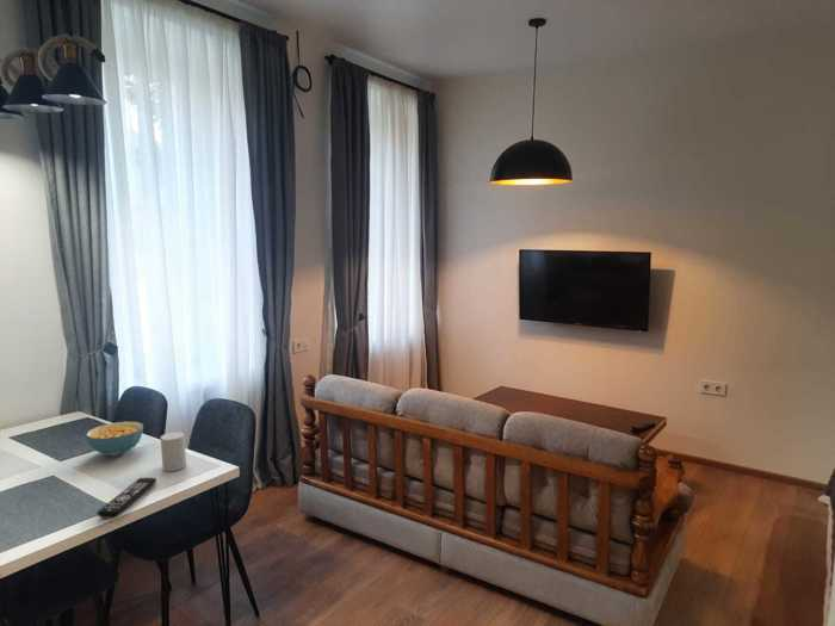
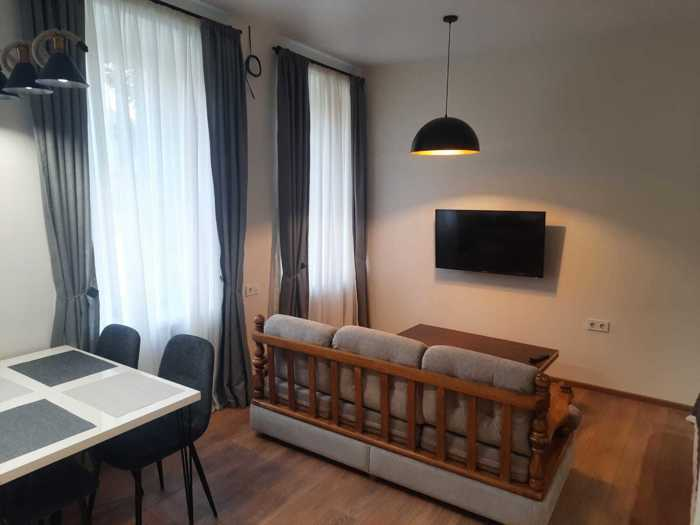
- cup [160,430,187,472]
- cereal bowl [85,421,144,458]
- remote control [97,477,157,520]
